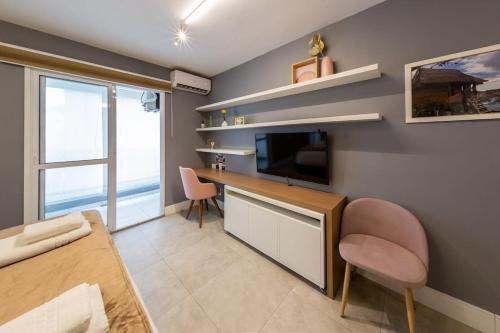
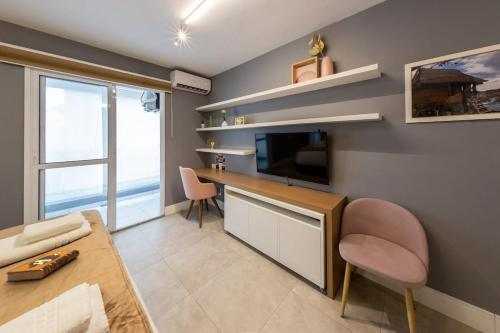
+ hardback book [5,249,81,283]
